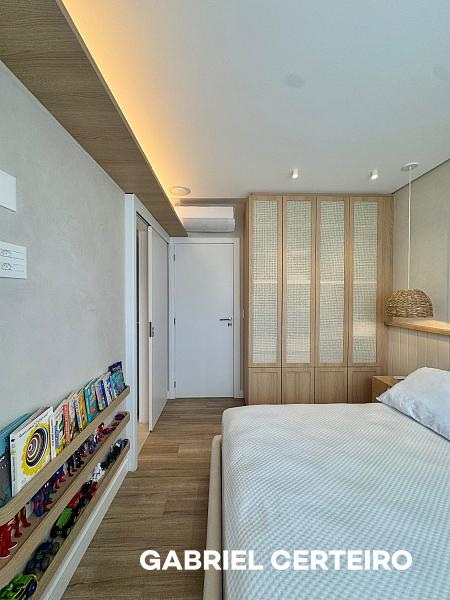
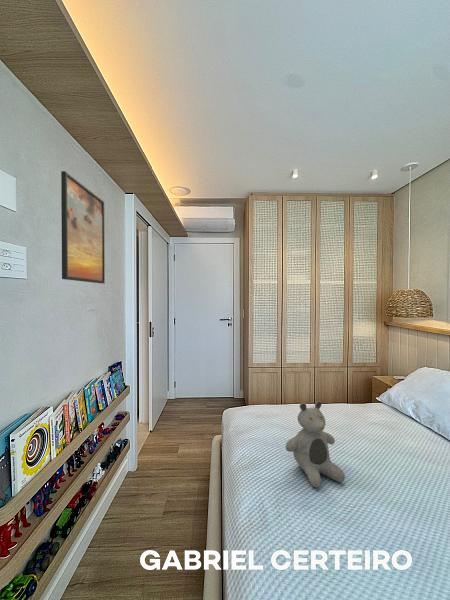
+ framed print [60,170,106,285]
+ teddy bear [285,400,346,488]
